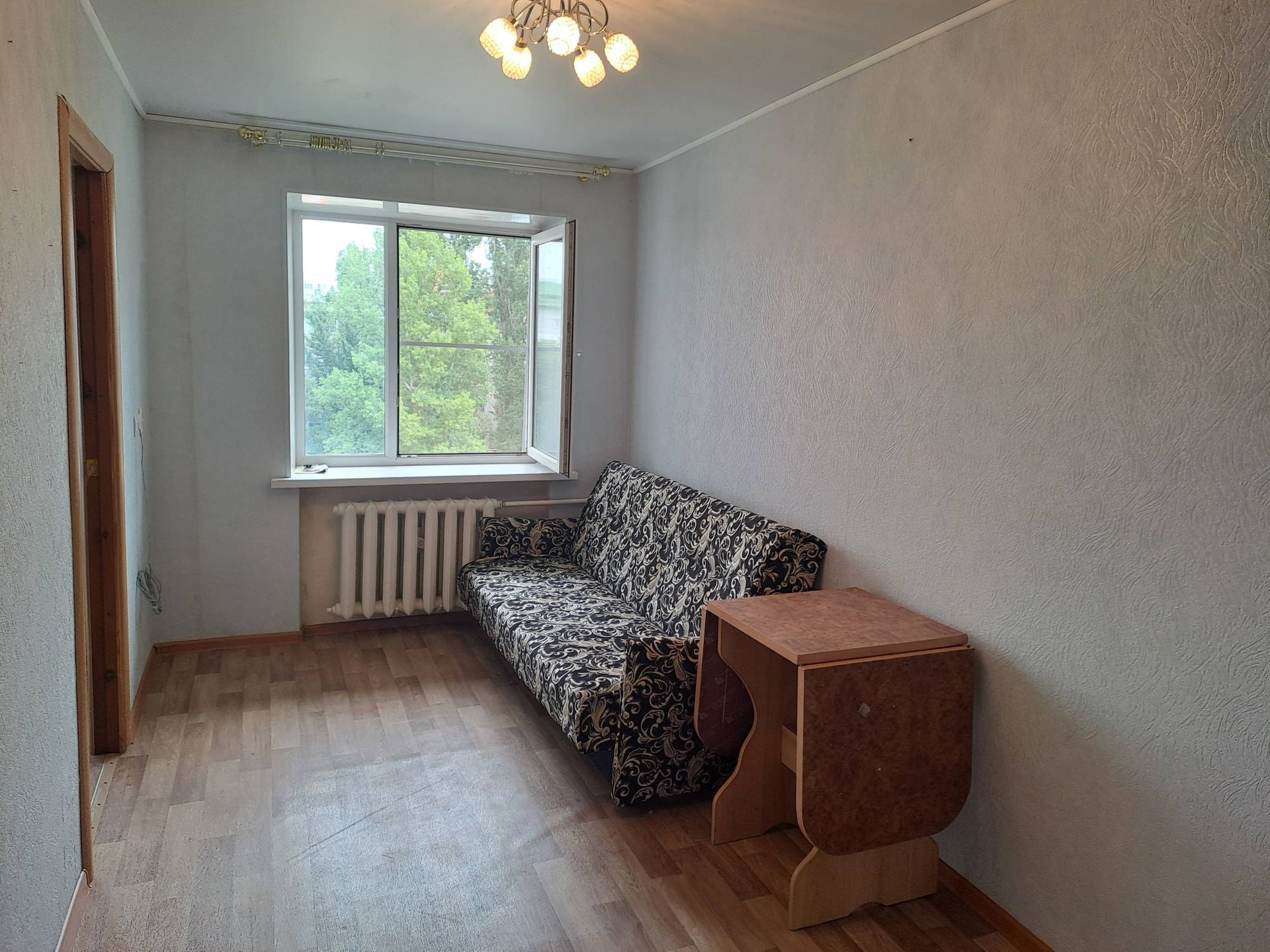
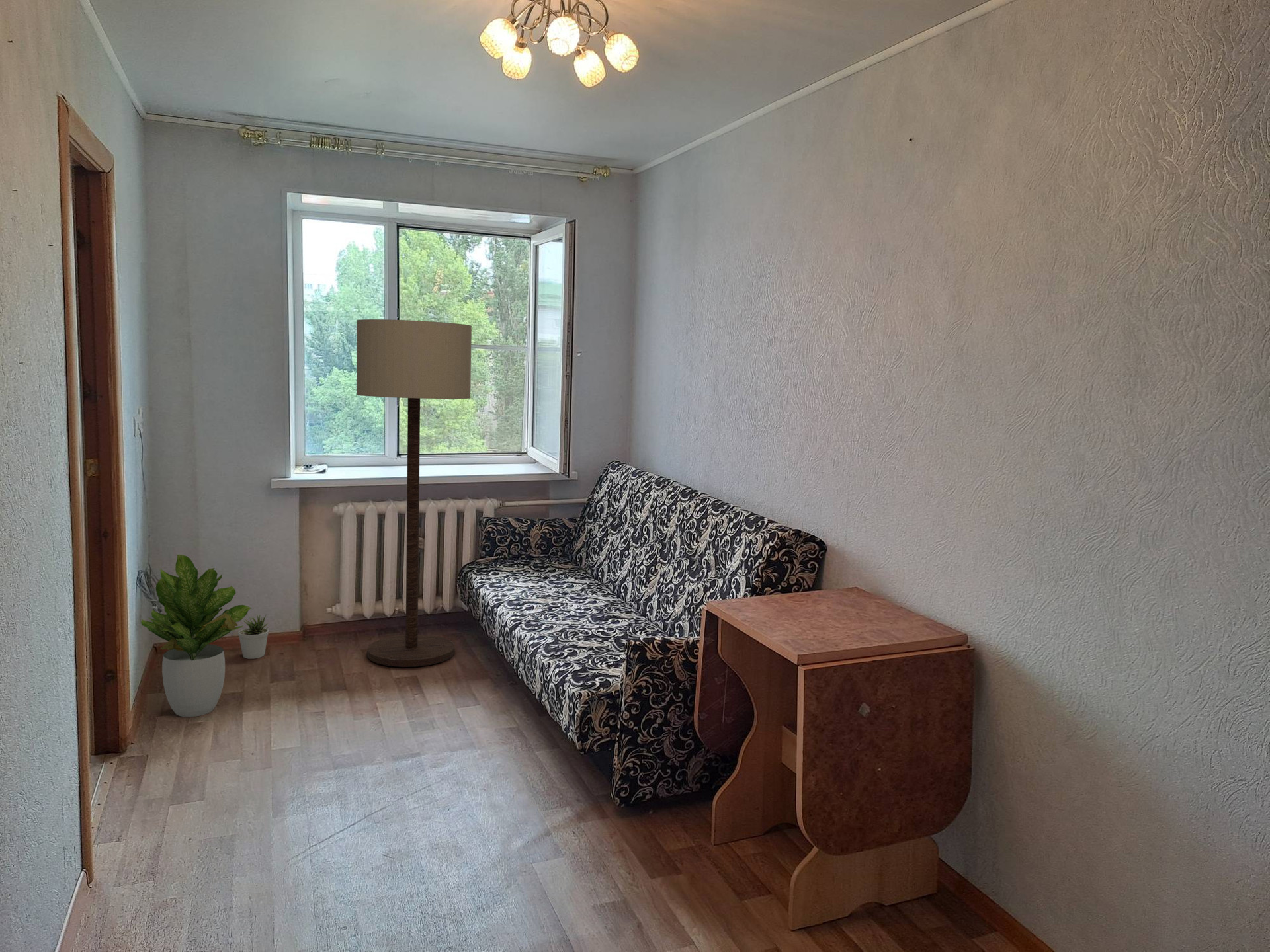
+ floor lamp [356,319,472,668]
+ potted plant [237,614,269,660]
+ potted plant [140,554,253,717]
